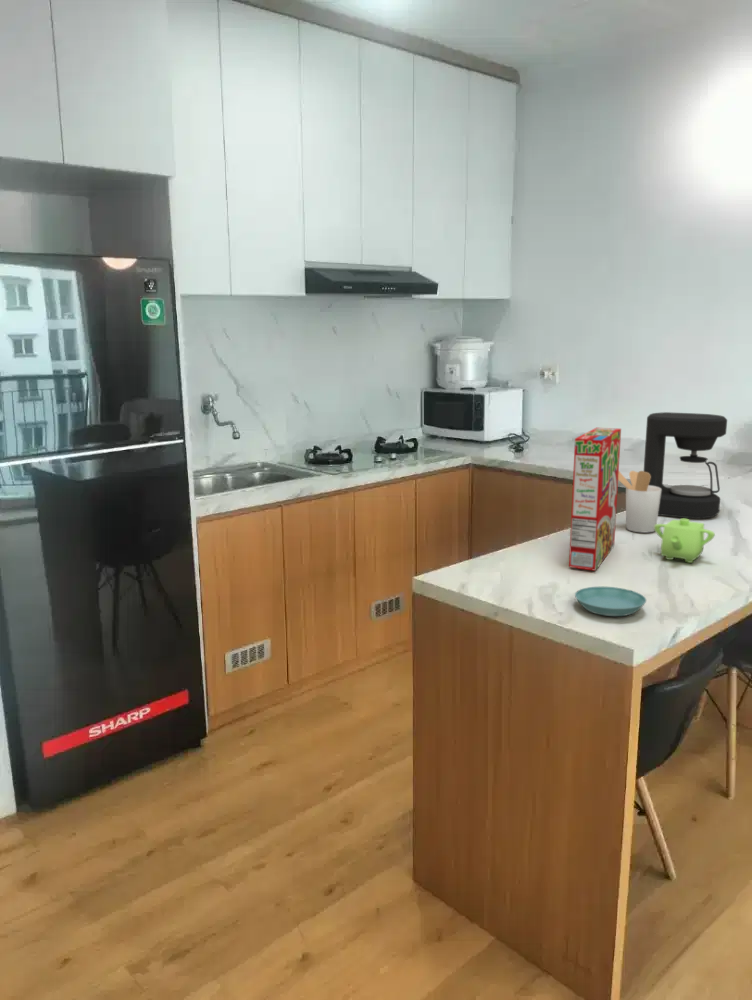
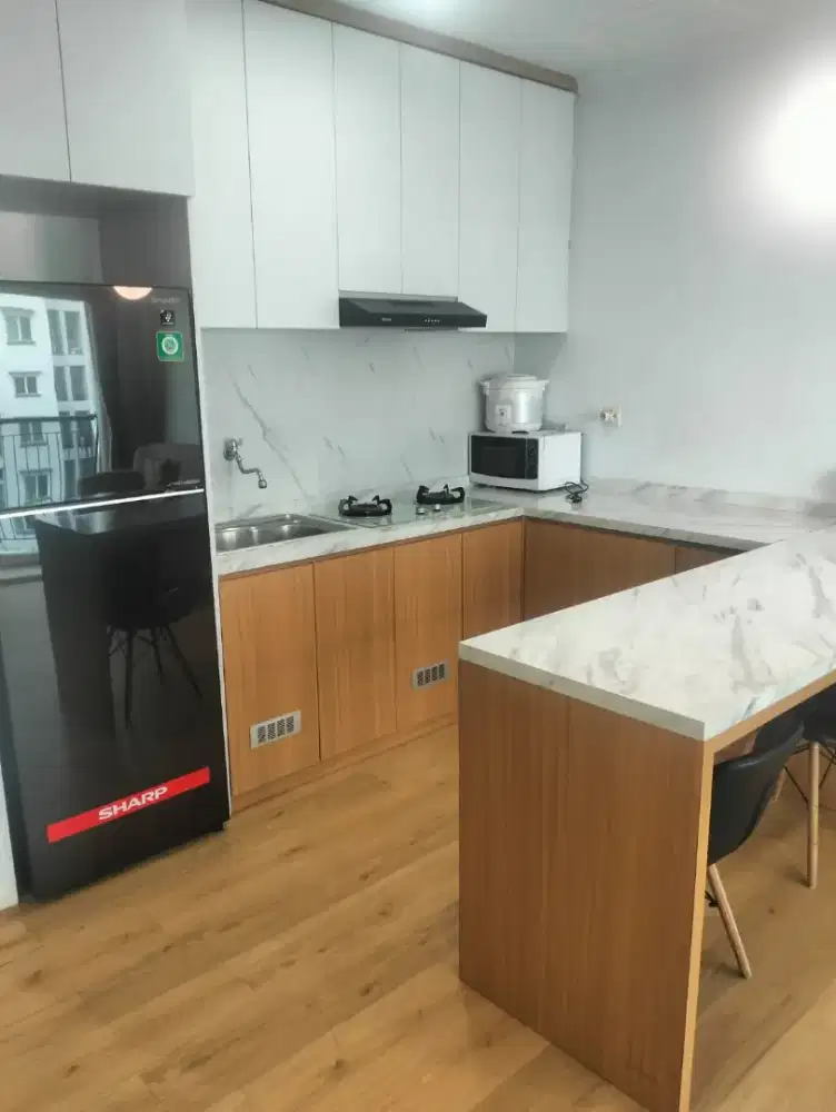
- coffee maker [643,411,728,519]
- cereal box [568,427,622,572]
- utensil holder [618,470,661,533]
- saucer [574,586,647,617]
- teapot [654,518,716,564]
